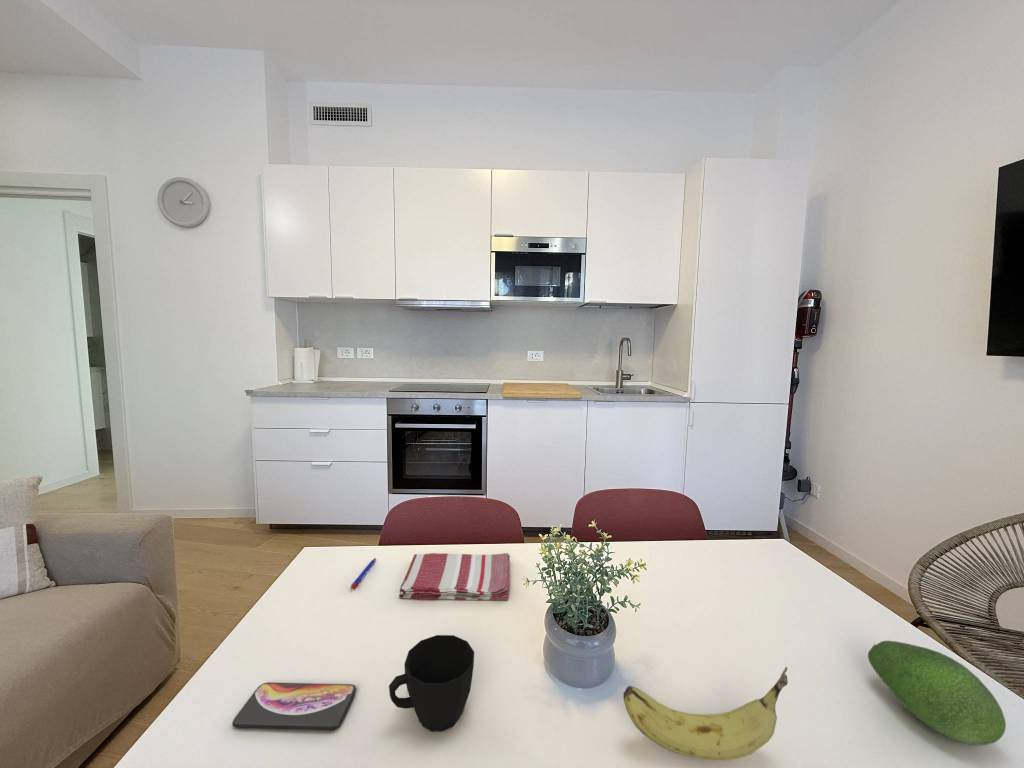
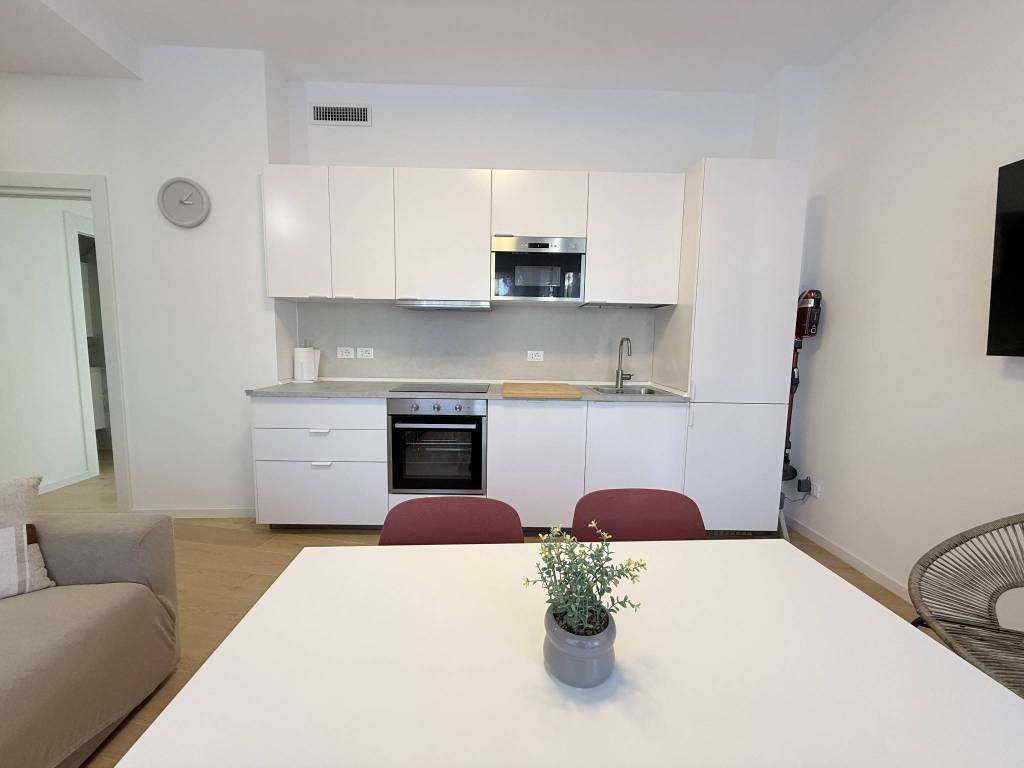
- smartphone [232,681,357,731]
- dish towel [398,552,511,601]
- fruit [623,666,789,761]
- pen [350,557,377,590]
- fruit [867,640,1007,746]
- cup [388,634,475,732]
